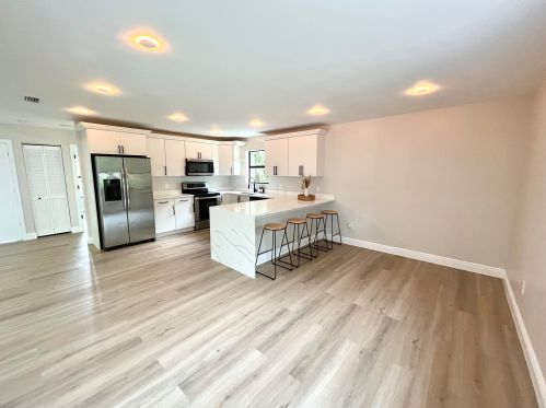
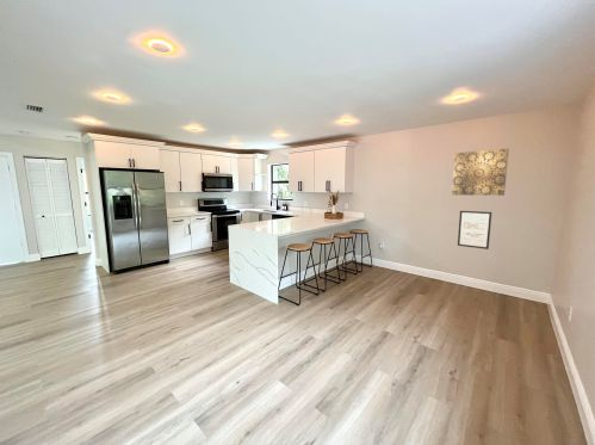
+ wall art [457,210,492,251]
+ wall art [451,148,510,197]
